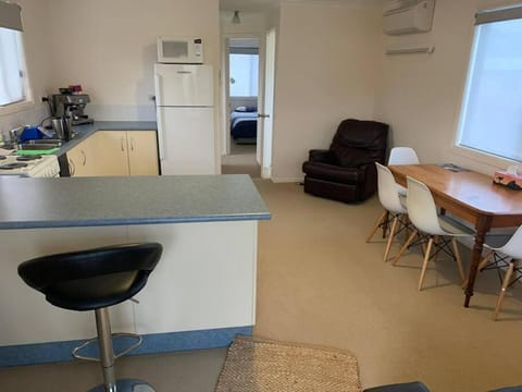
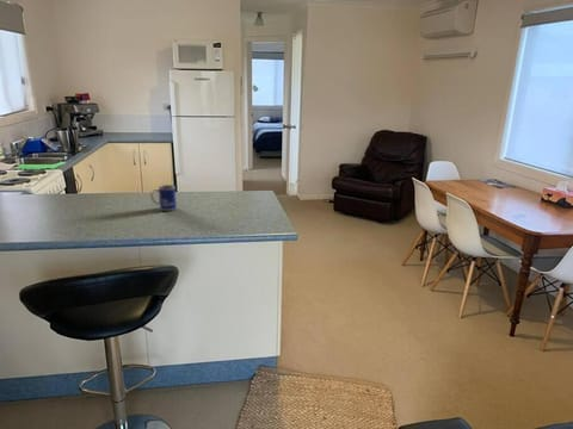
+ mug [149,184,178,212]
